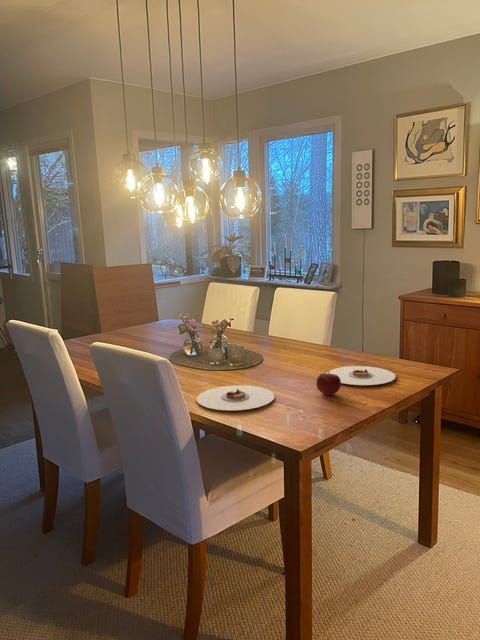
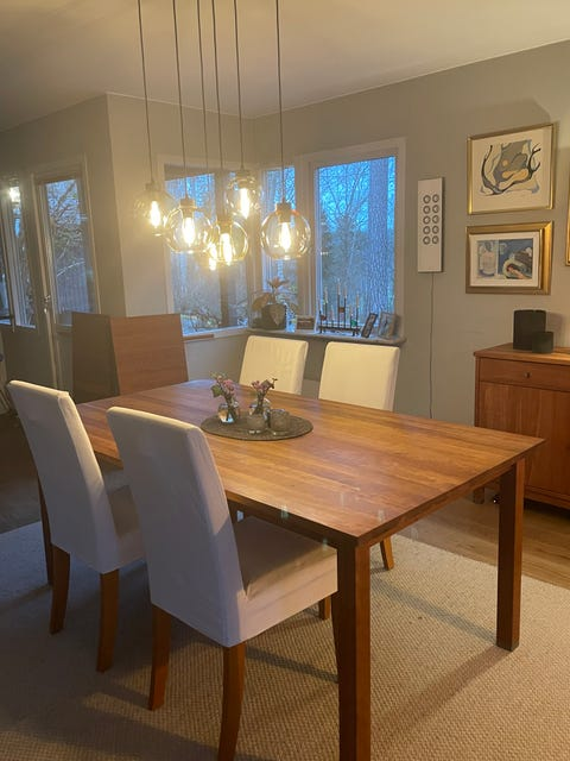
- plate [326,365,397,386]
- plate [195,384,275,411]
- fruit [315,370,342,396]
